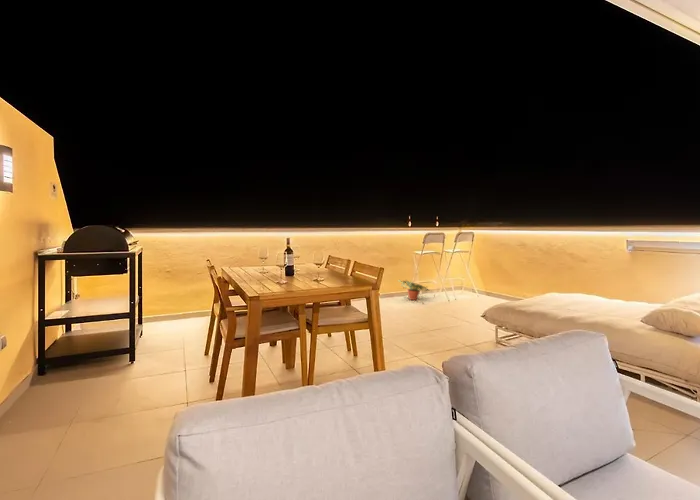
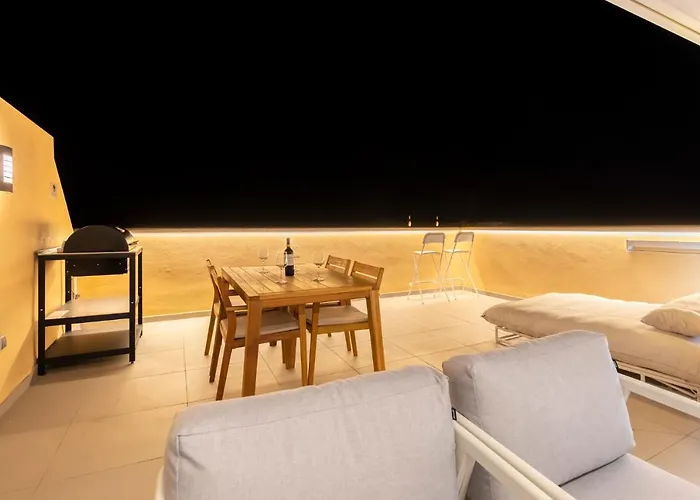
- potted plant [397,278,432,301]
